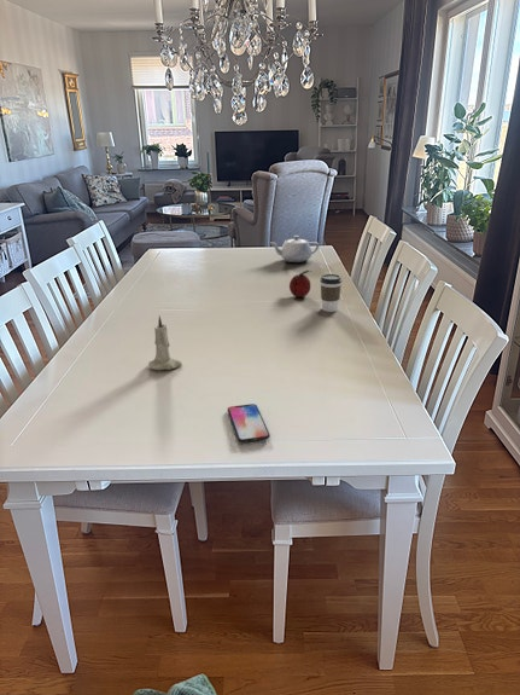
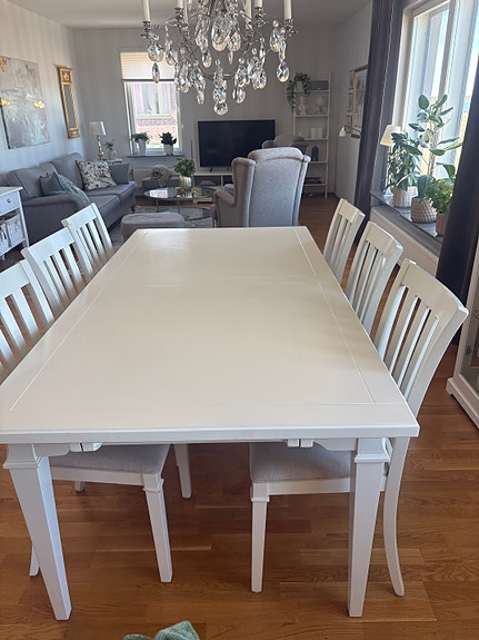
- smartphone [227,402,271,444]
- teapot [269,234,320,263]
- coffee cup [319,273,343,313]
- fruit [288,270,314,299]
- candle [147,314,183,371]
